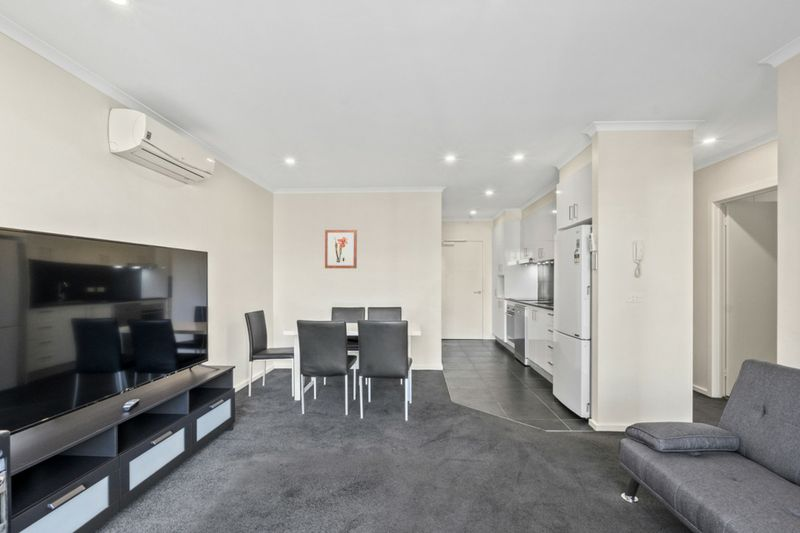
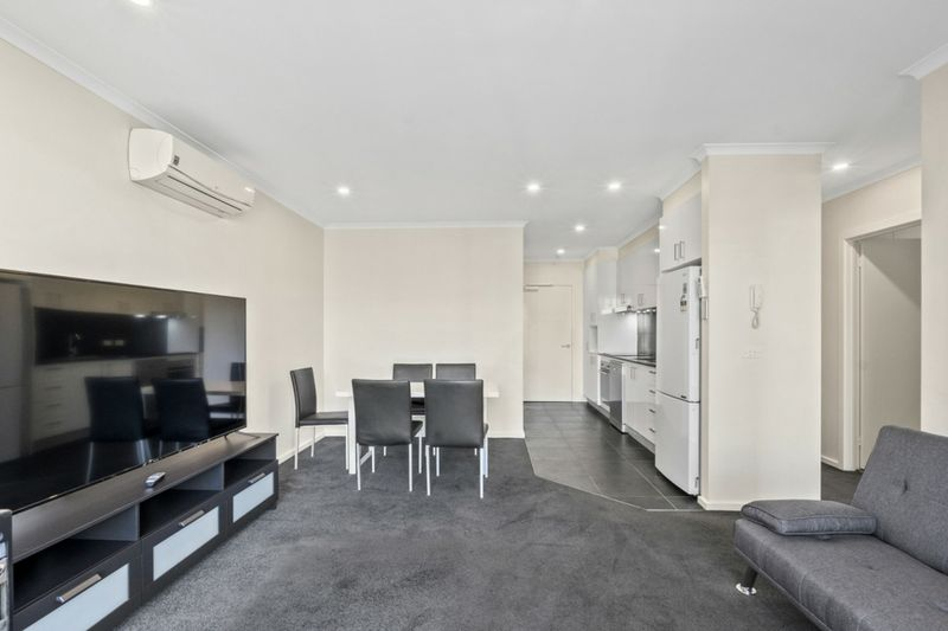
- wall art [324,229,358,269]
